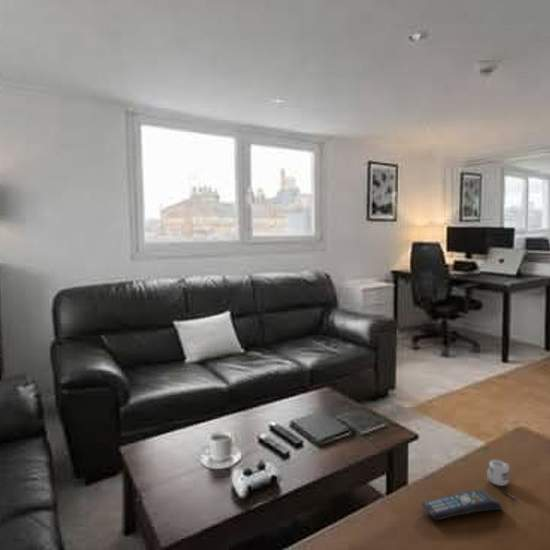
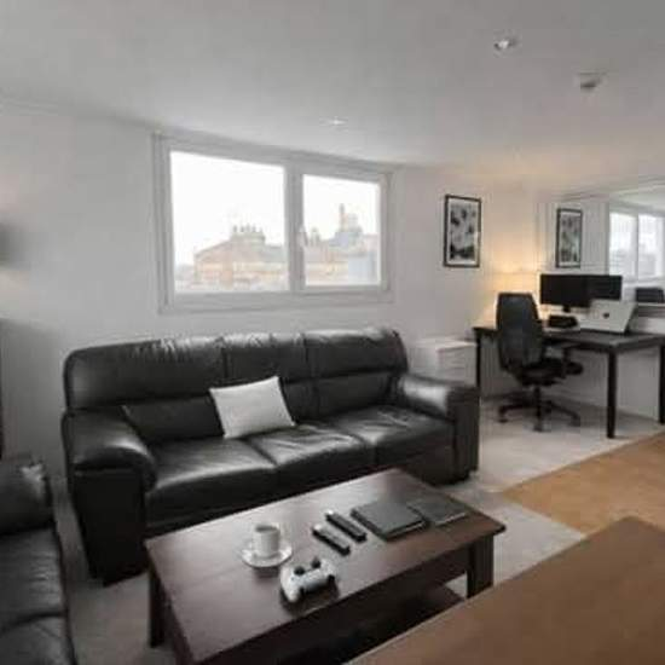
- mug [486,459,517,501]
- remote control [420,488,503,521]
